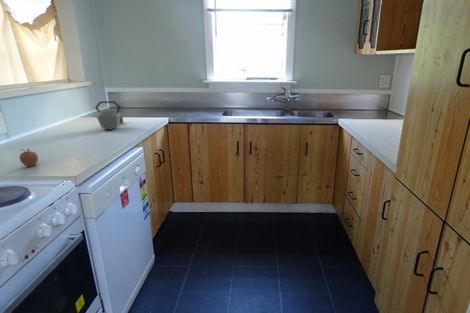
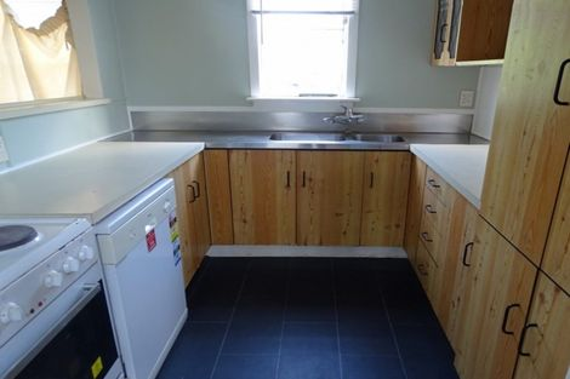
- kettle [94,100,124,131]
- fruit [19,148,39,167]
